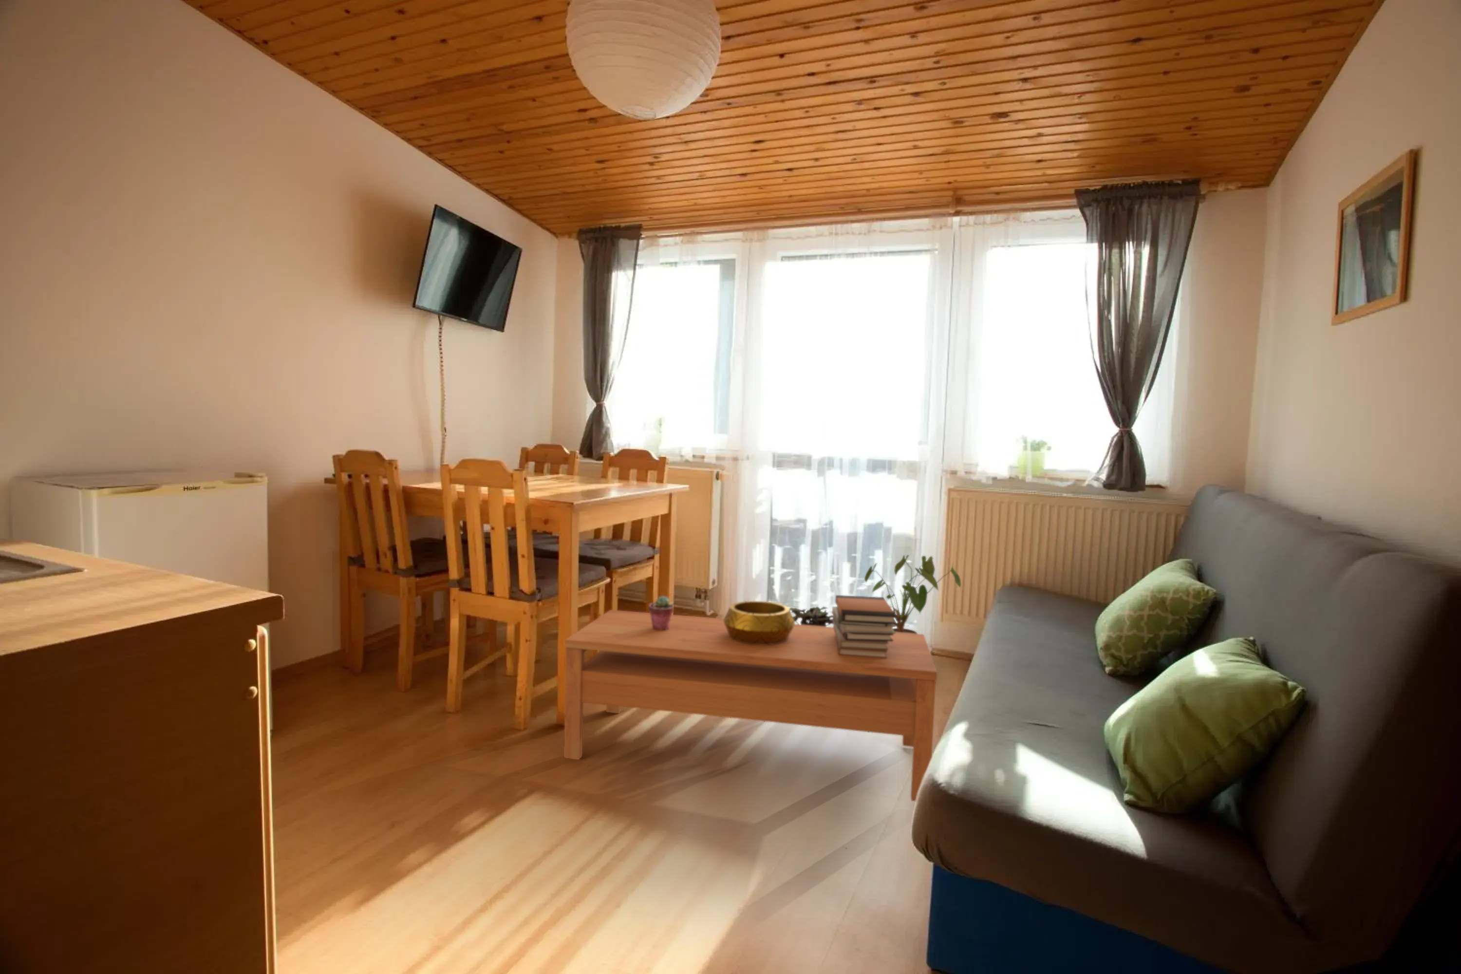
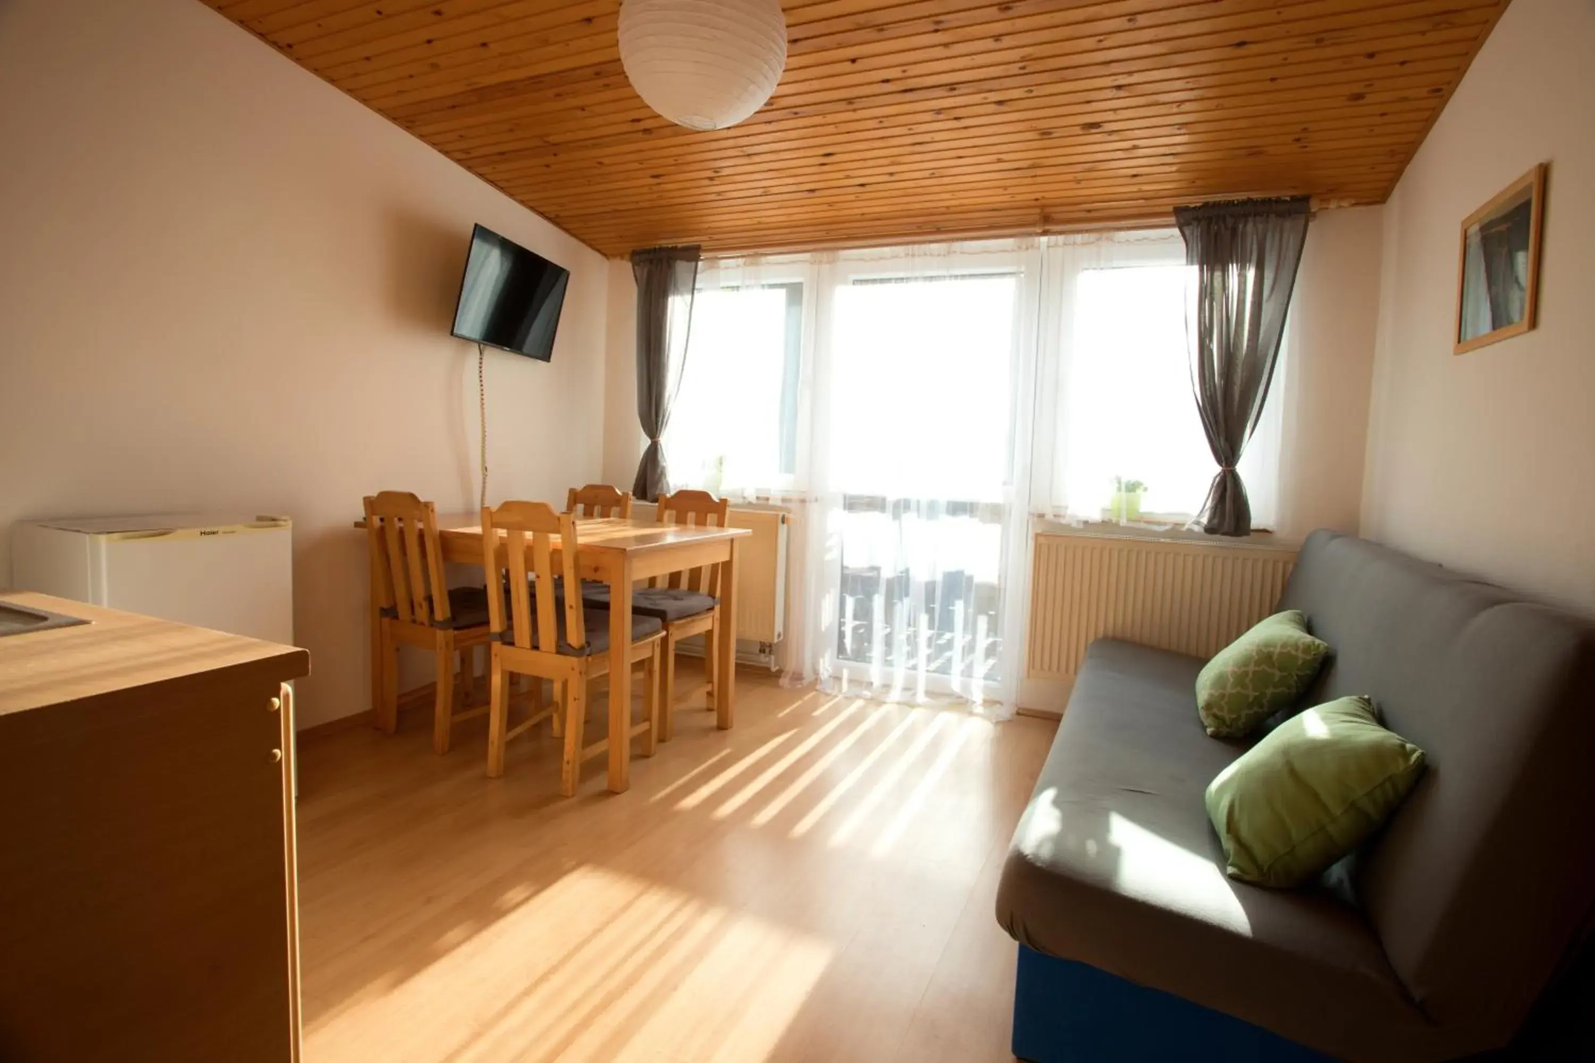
- house plant [864,554,961,634]
- potted plant [789,605,834,627]
- coffee table [563,609,938,801]
- book stack [832,595,897,659]
- potted succulent [648,595,674,630]
- decorative bowl [724,600,796,646]
